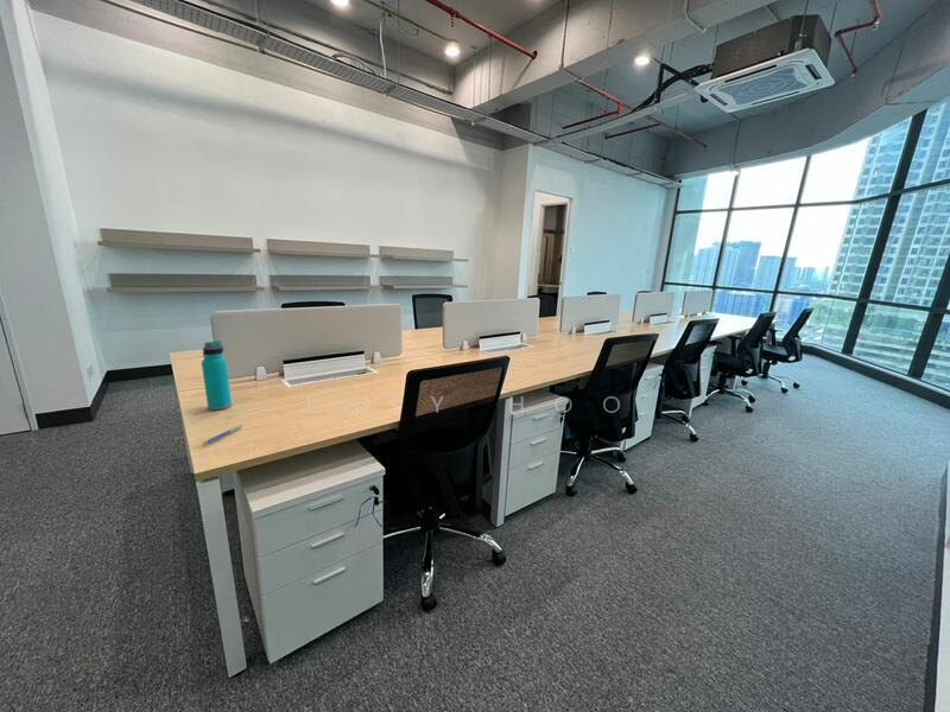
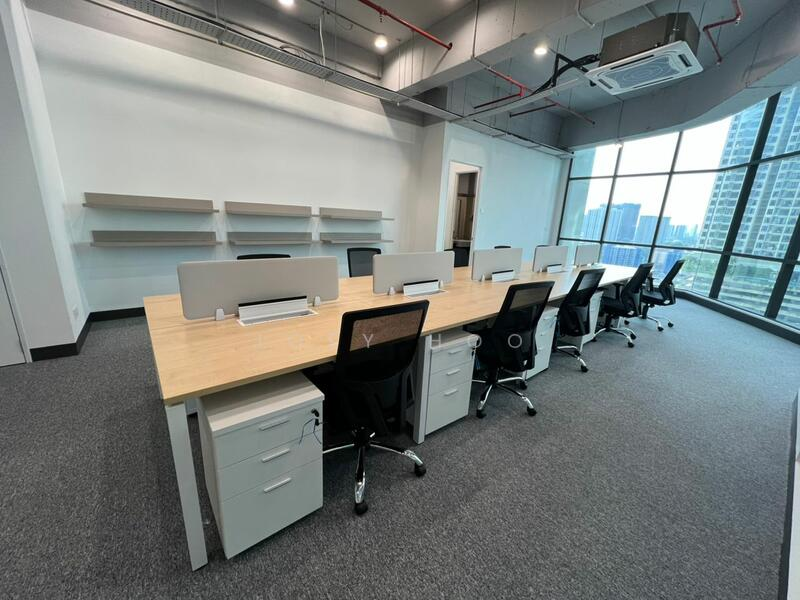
- pen [203,424,243,445]
- water bottle [201,339,233,412]
